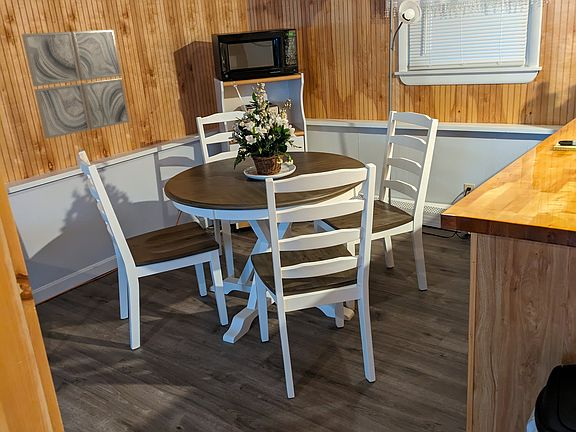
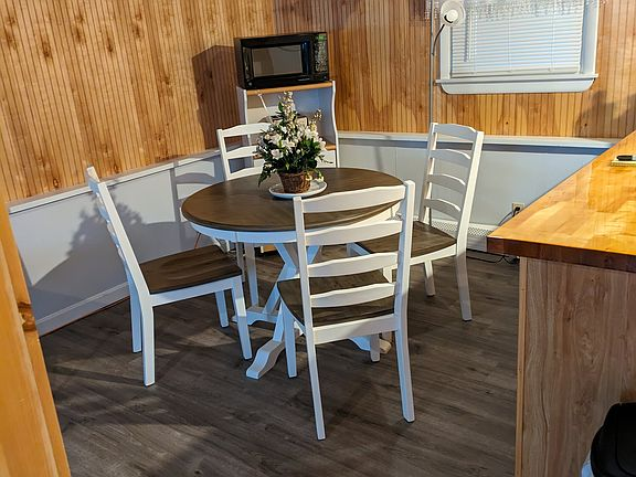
- wall art [21,29,131,140]
